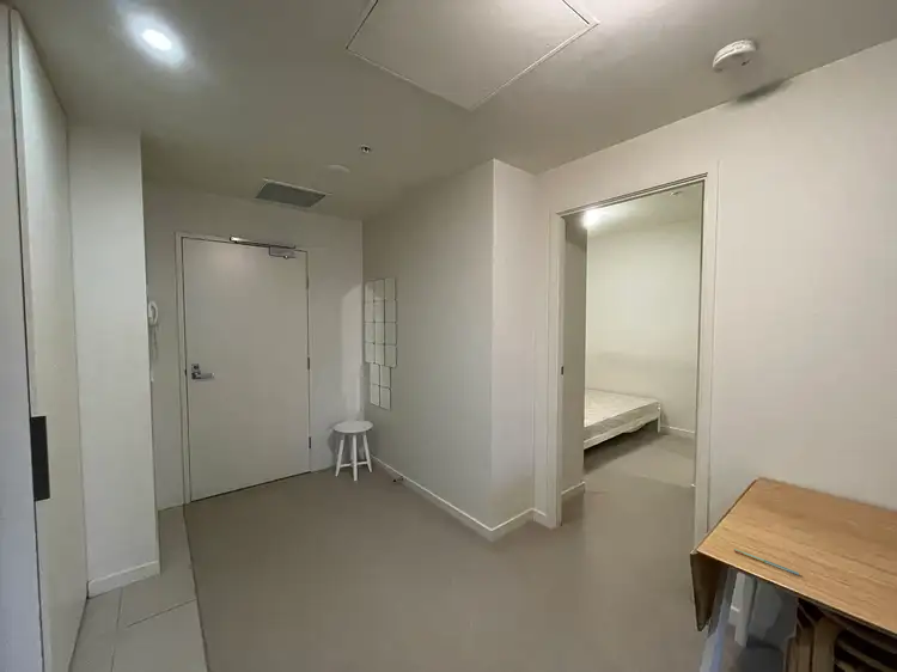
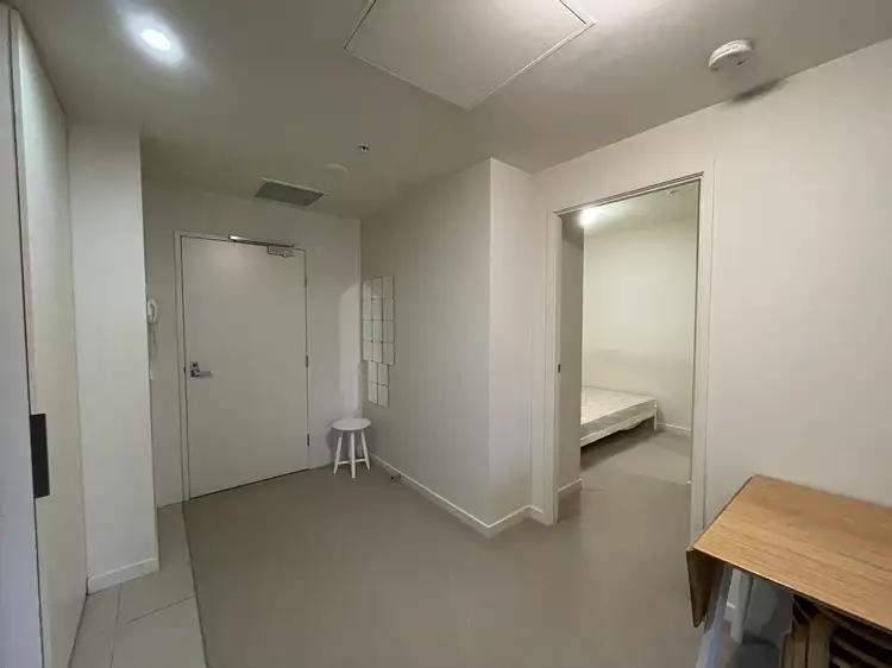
- pen [733,548,800,576]
